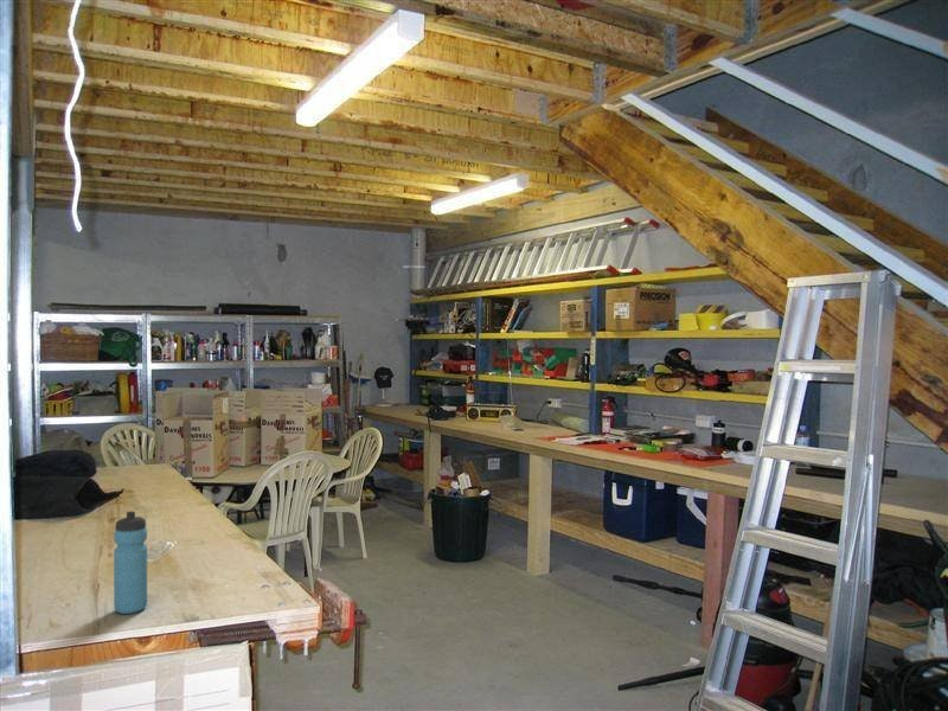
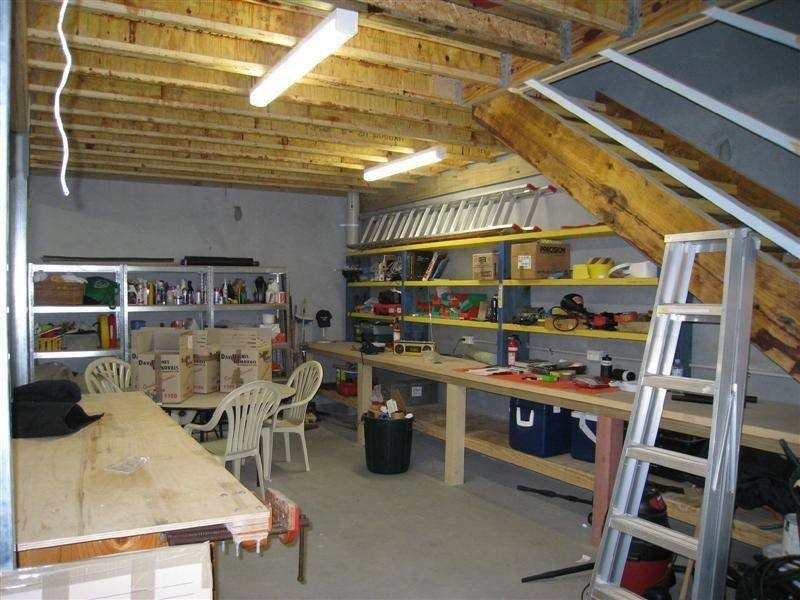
- water bottle [113,510,148,615]
